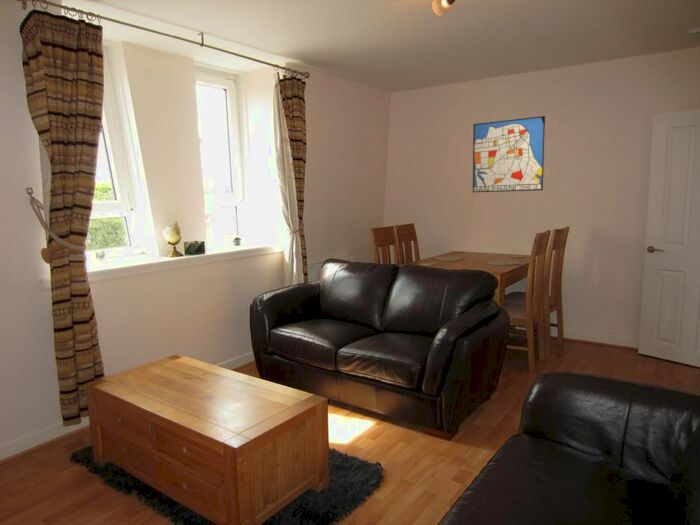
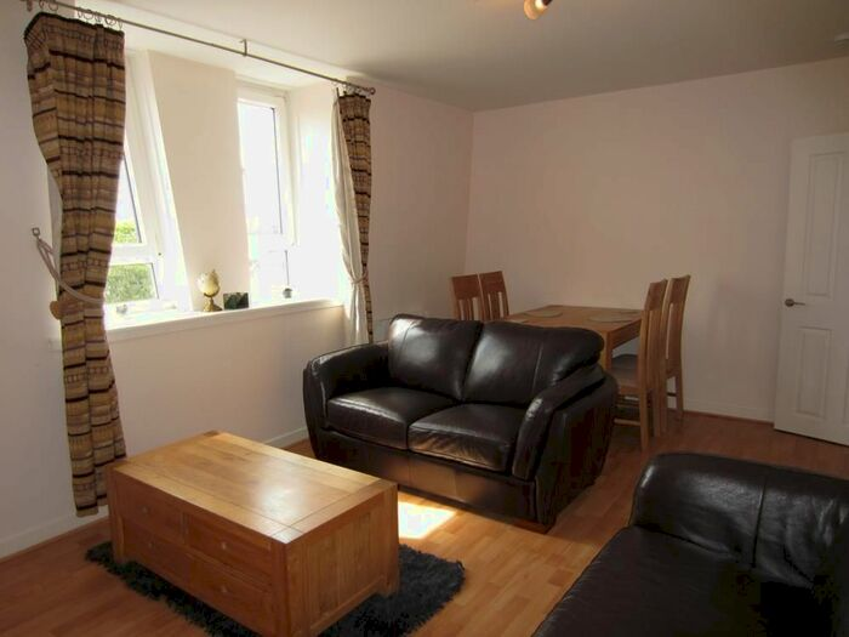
- wall art [472,115,546,193]
